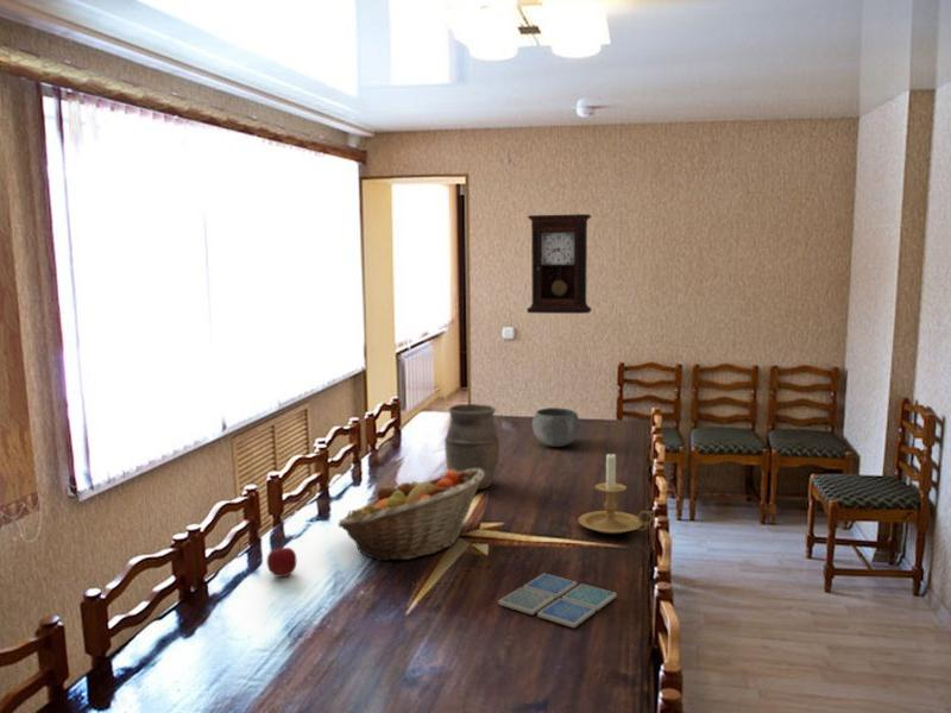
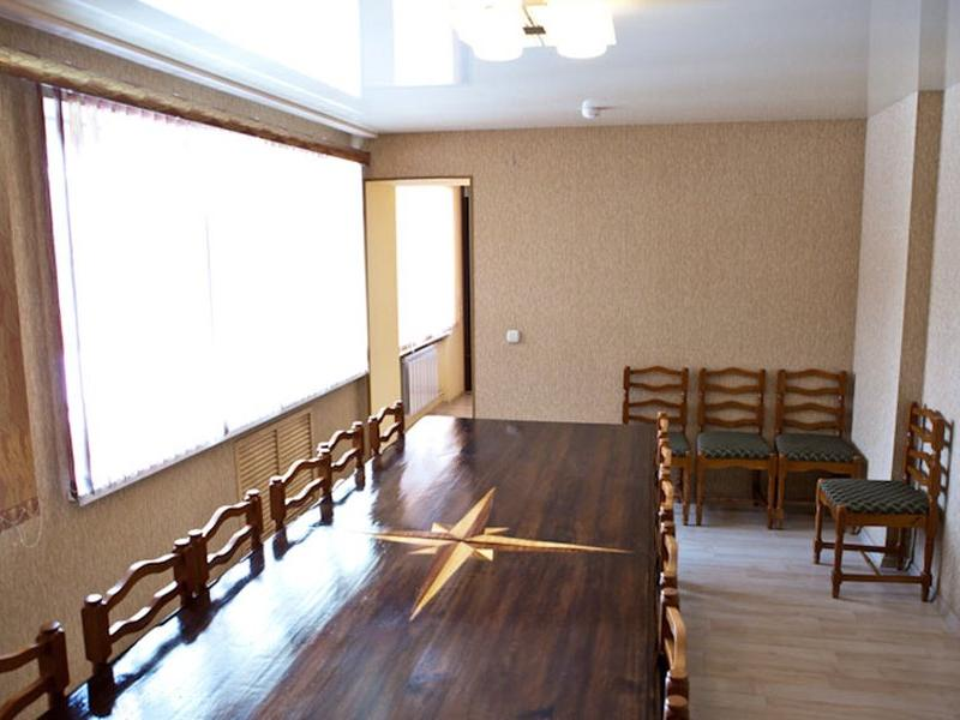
- drink coaster [497,573,618,629]
- fruit basket [338,468,484,562]
- pendulum clock [525,213,592,315]
- vase [443,403,500,491]
- apple [265,547,297,578]
- bowl [531,406,581,448]
- candle holder [577,450,655,535]
